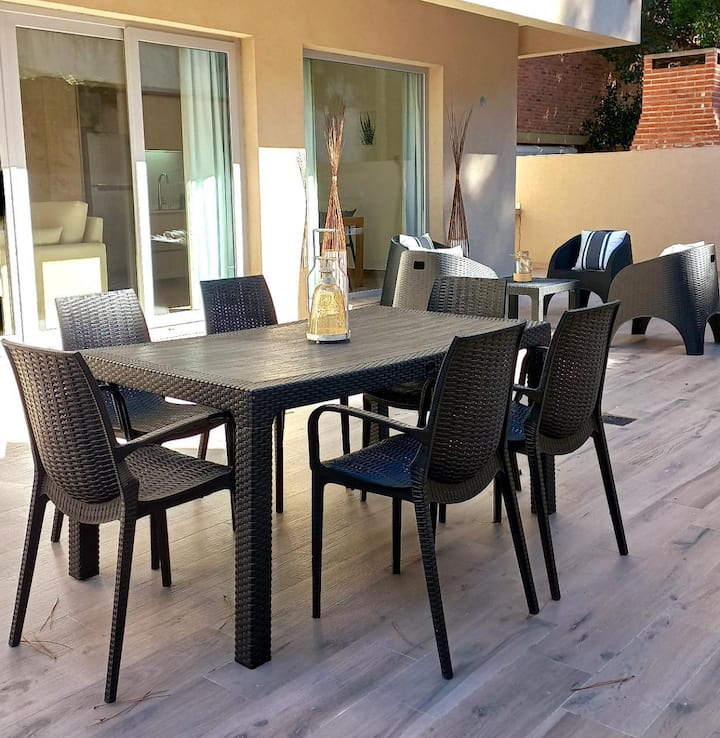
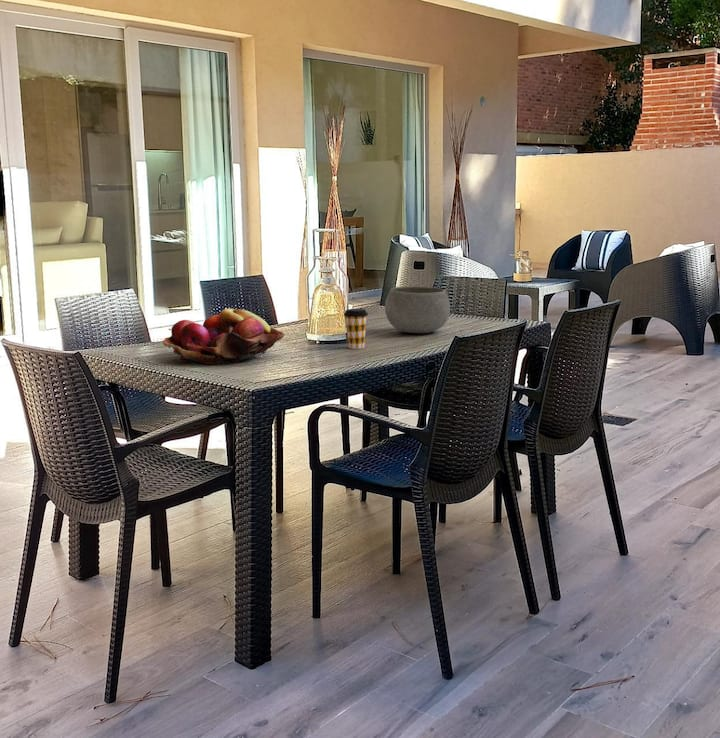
+ fruit basket [162,308,285,365]
+ coffee cup [343,308,369,350]
+ bowl [384,285,451,334]
